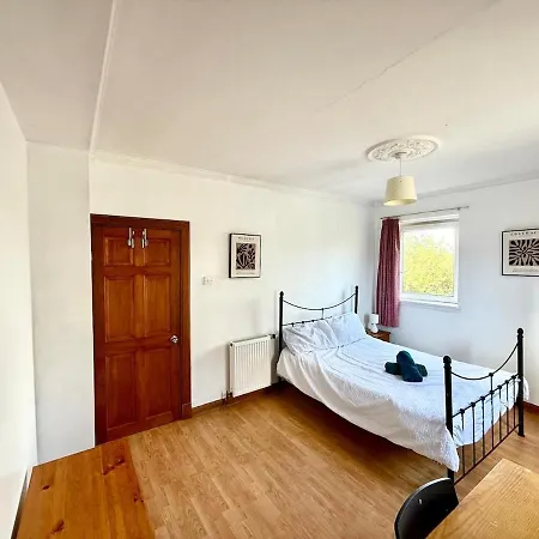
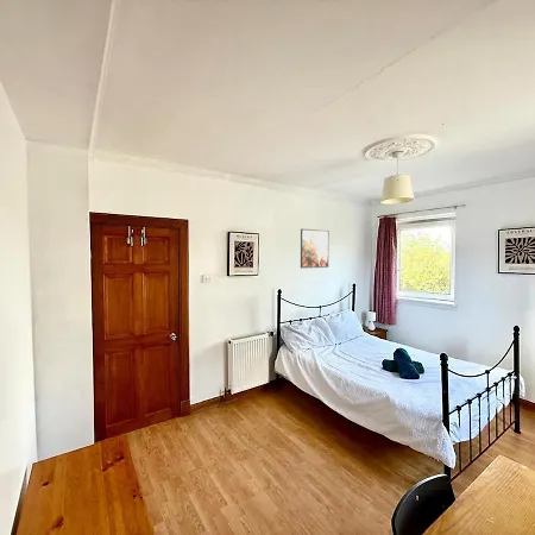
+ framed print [300,228,331,270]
